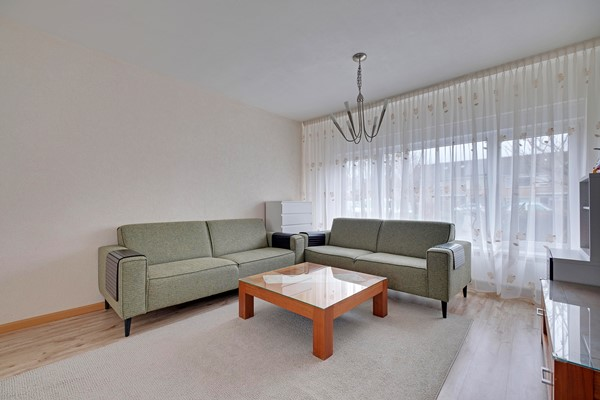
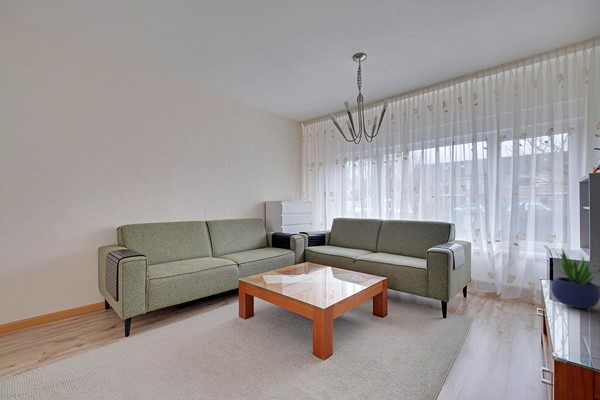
+ potted plant [550,247,600,309]
